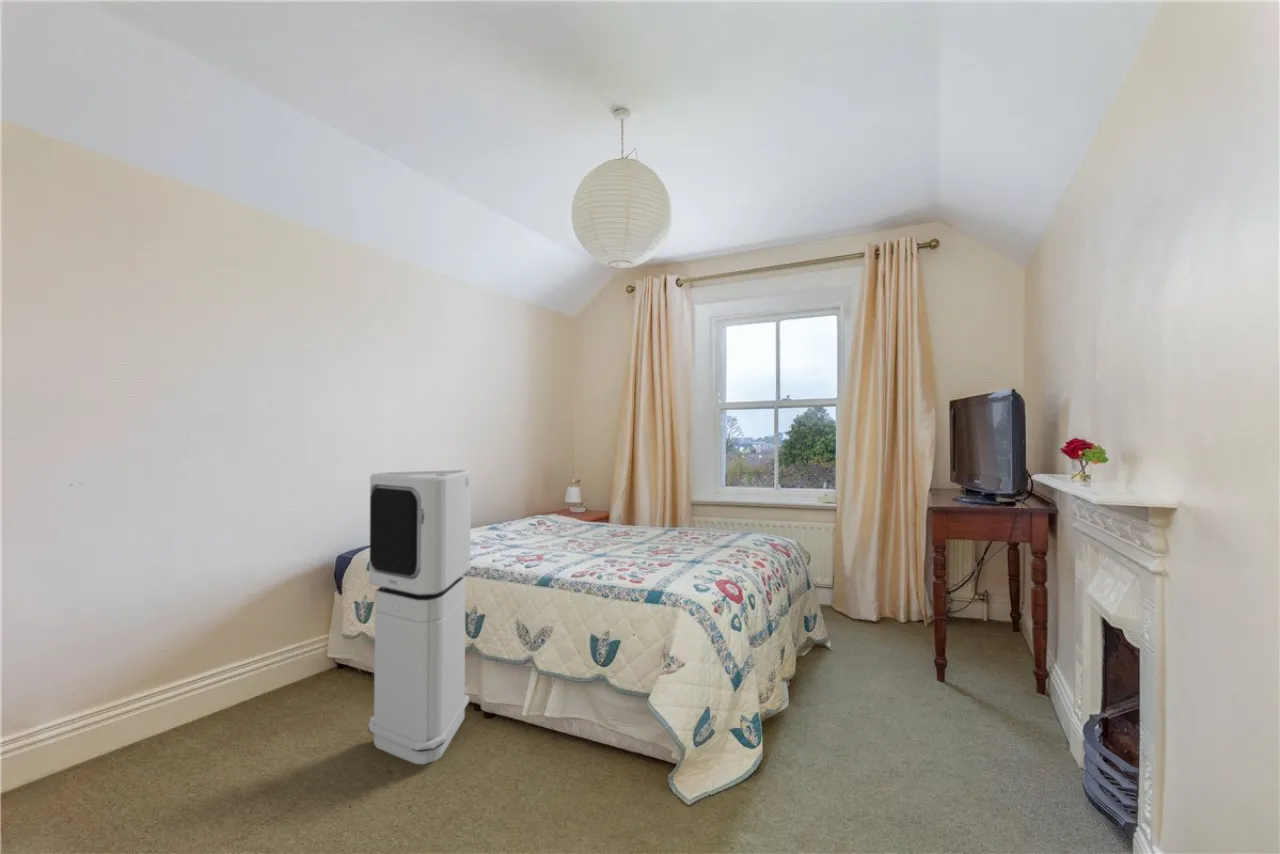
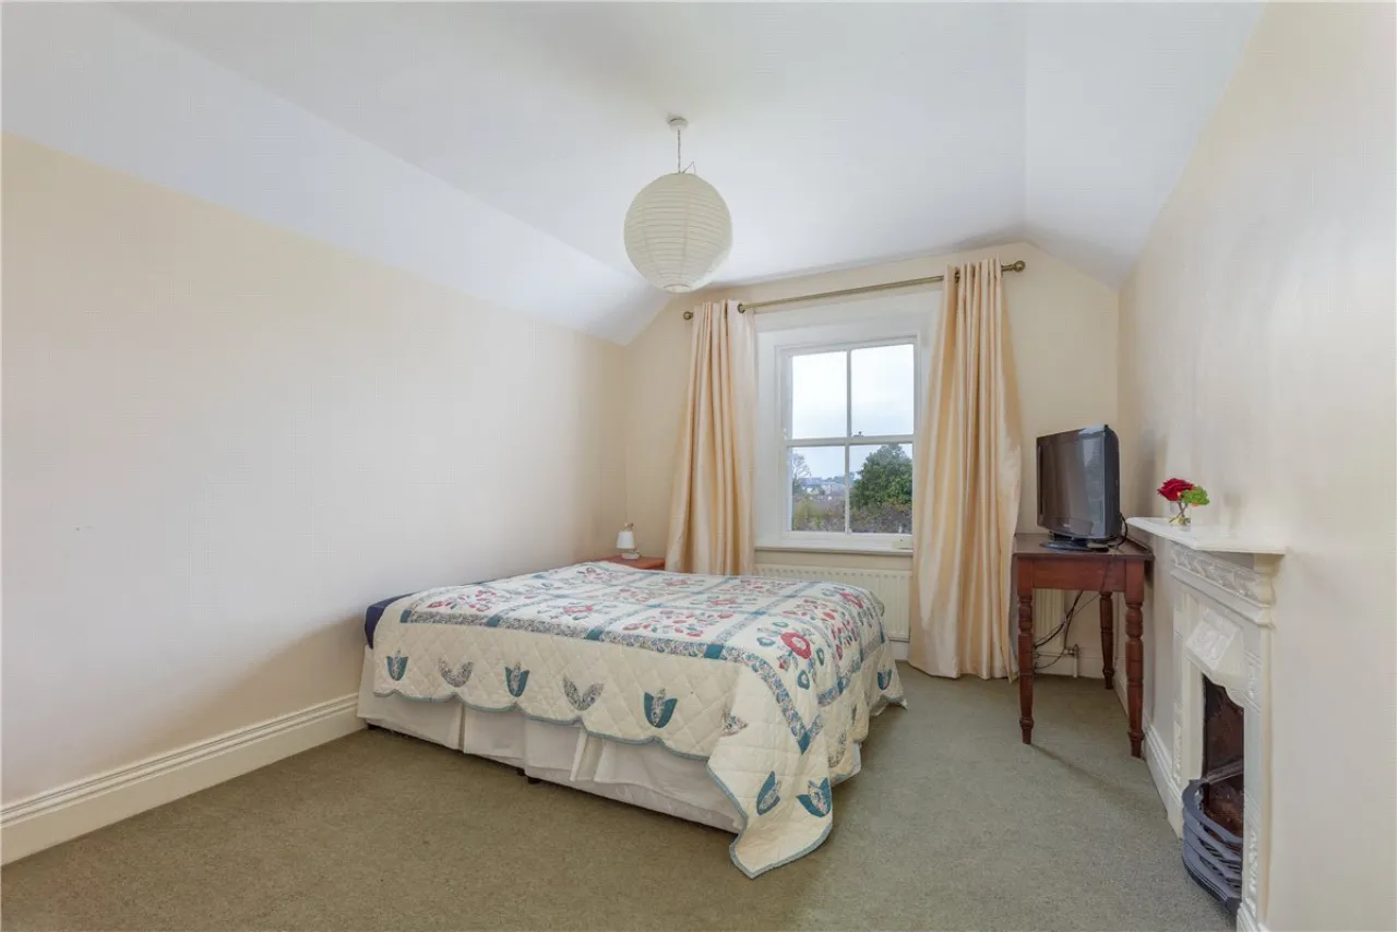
- air purifier [367,469,472,765]
